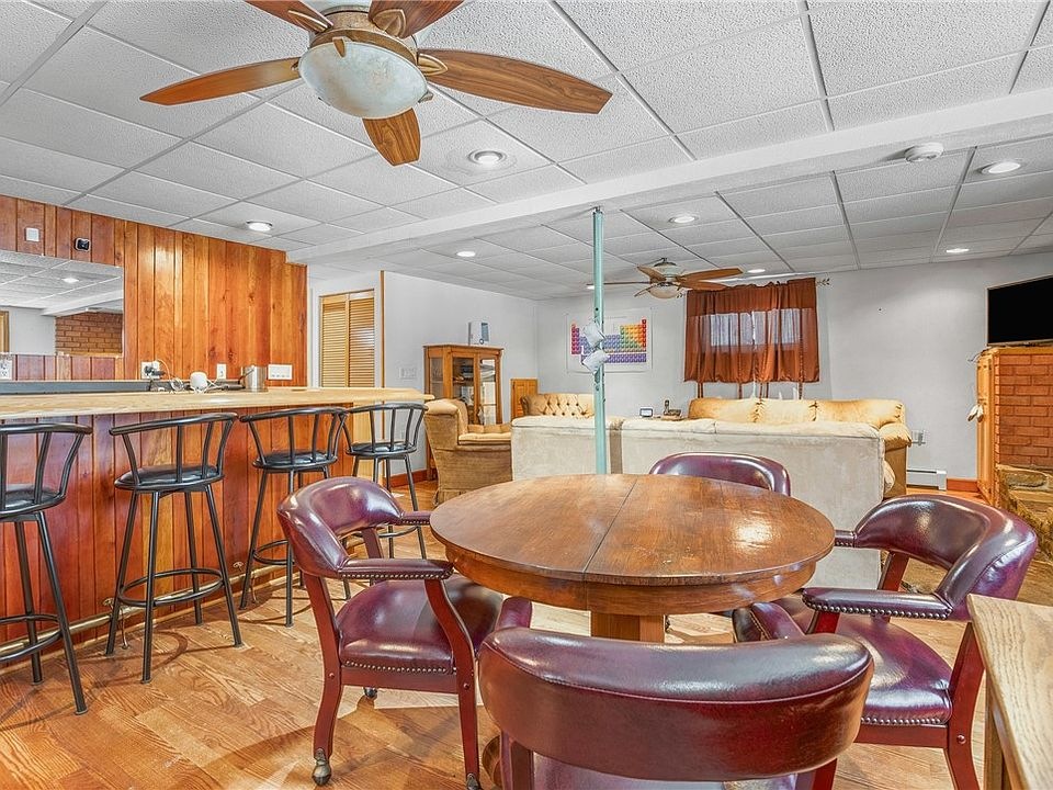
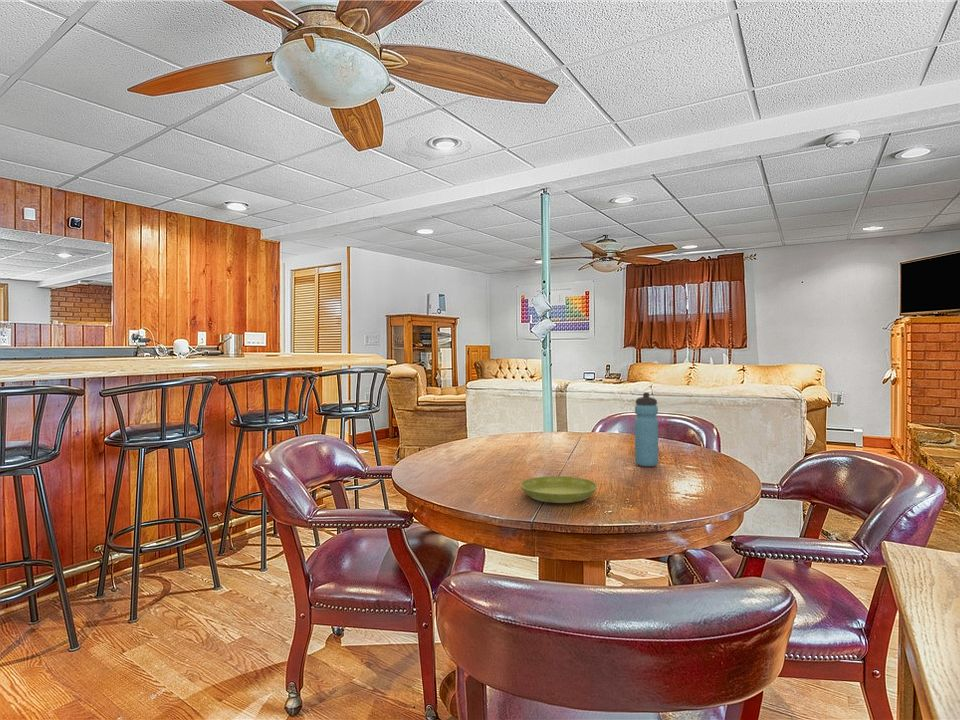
+ water bottle [634,391,659,467]
+ saucer [519,475,598,504]
